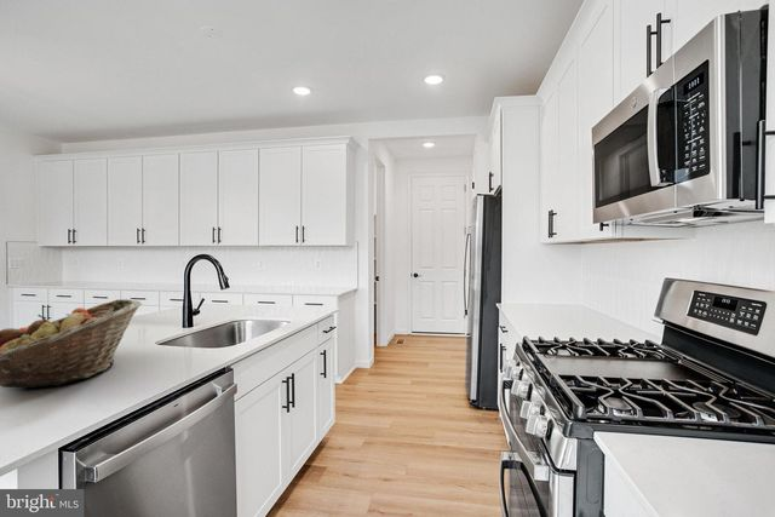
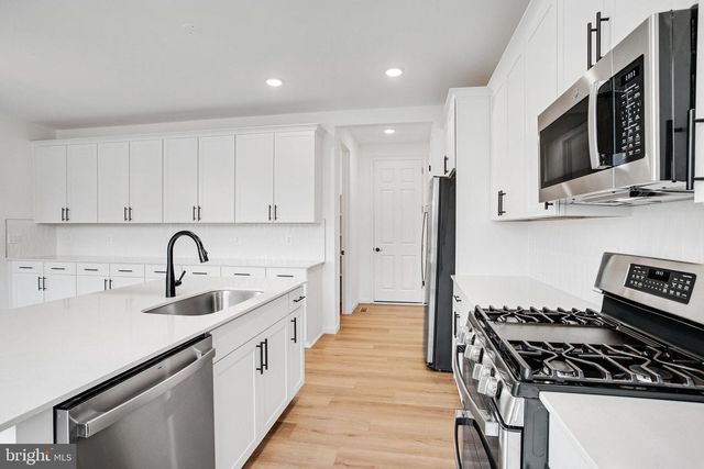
- fruit basket [0,298,143,389]
